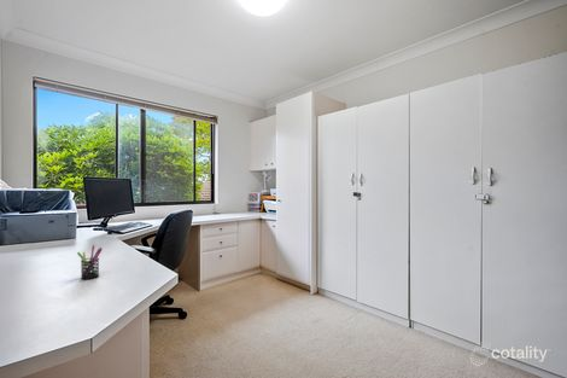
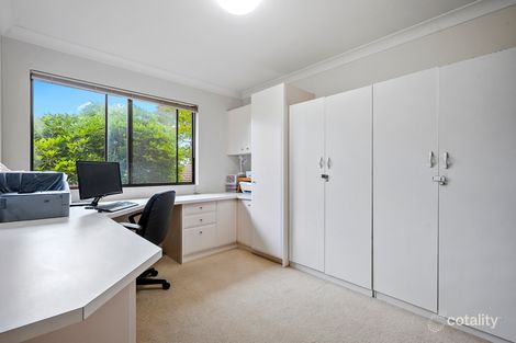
- pen holder [76,244,104,280]
